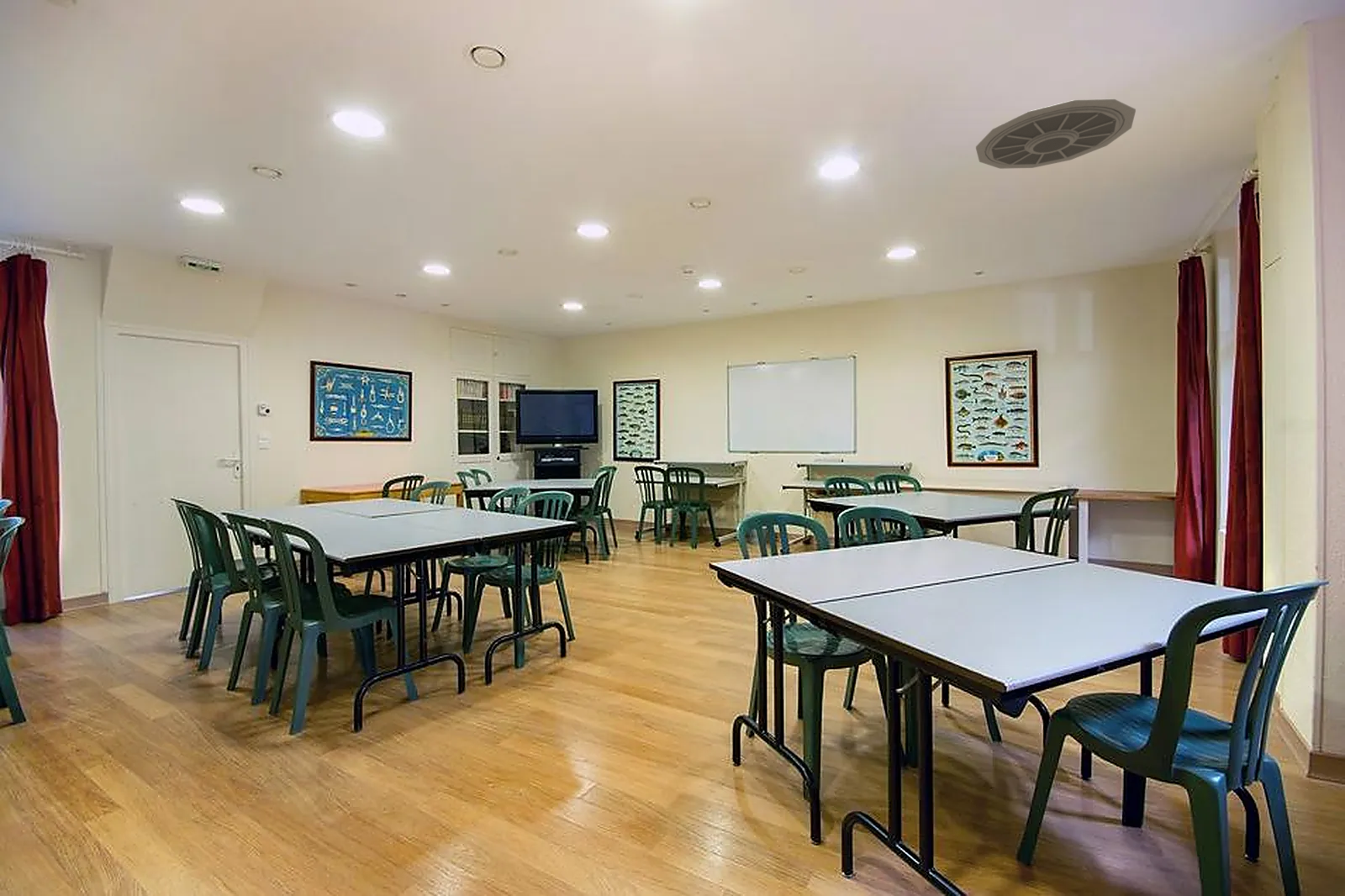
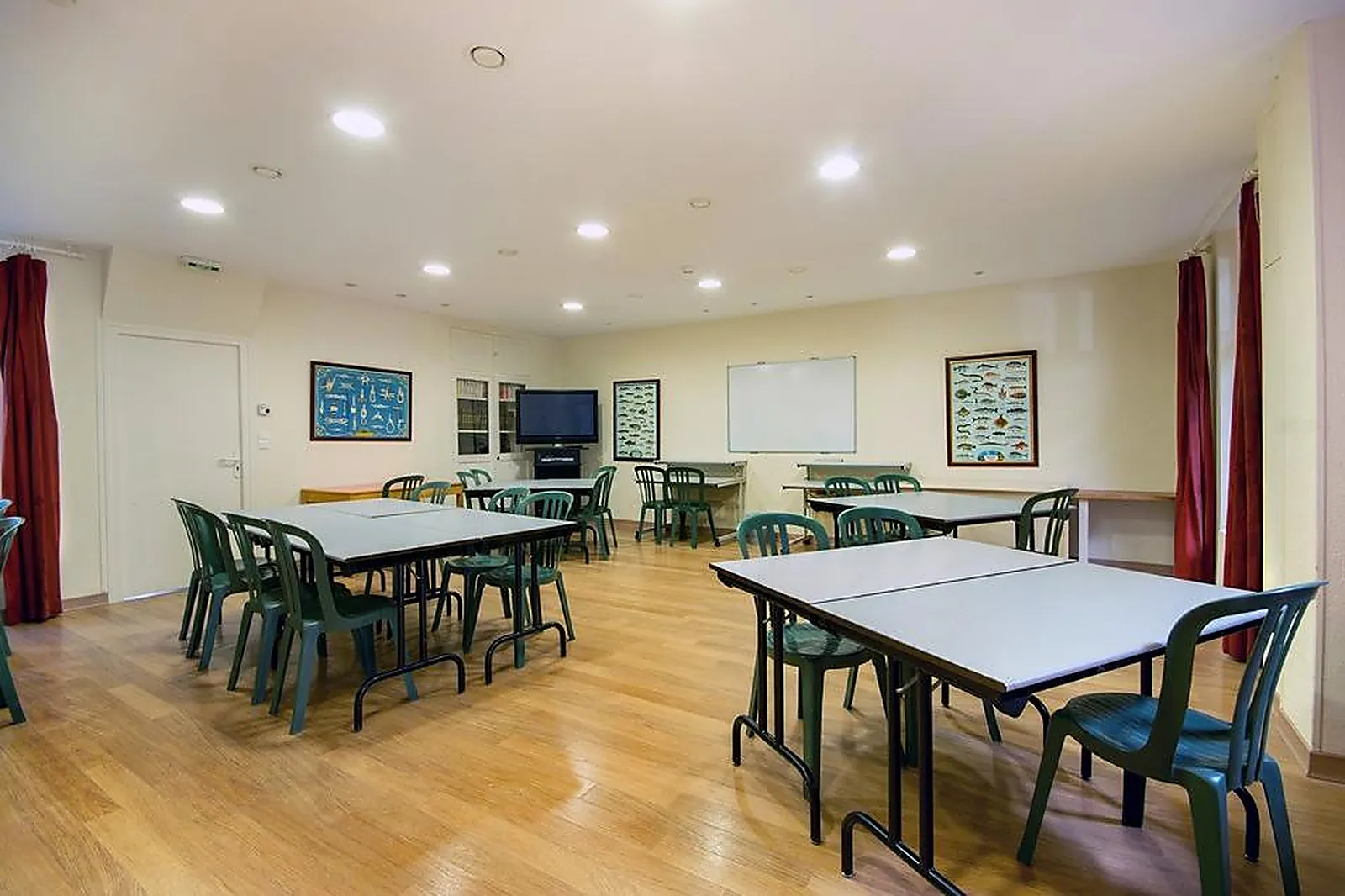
- ceiling vent [975,98,1137,170]
